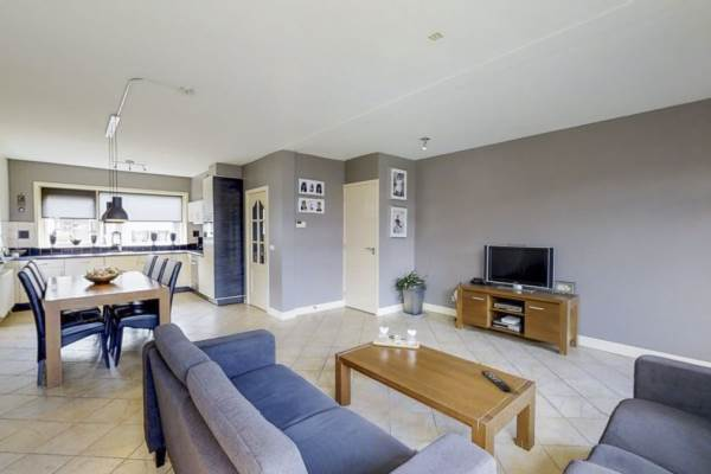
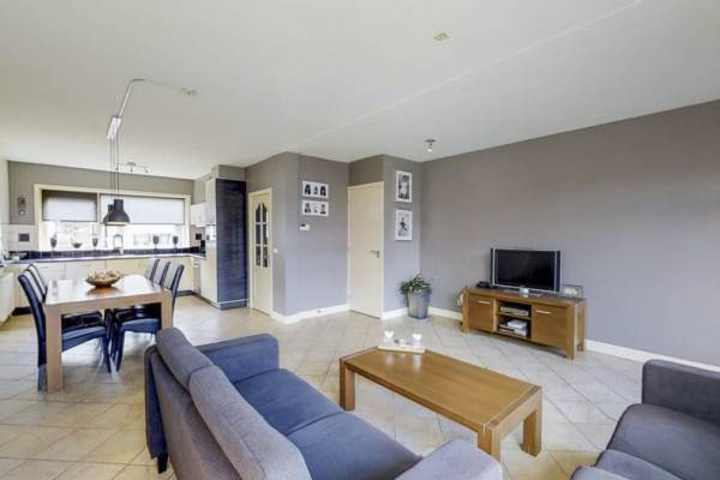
- remote control [480,370,511,392]
